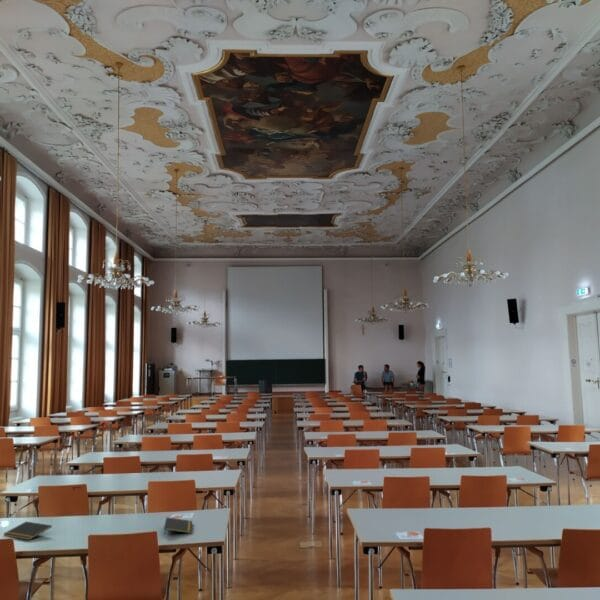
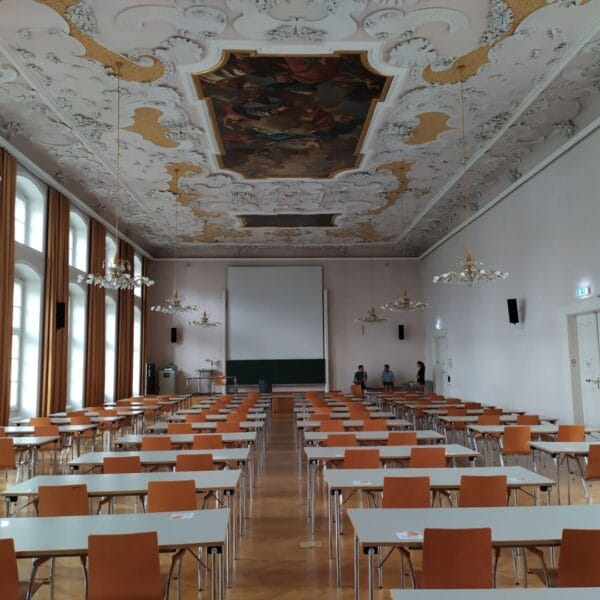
- notepad [163,516,193,537]
- notepad [2,521,53,541]
